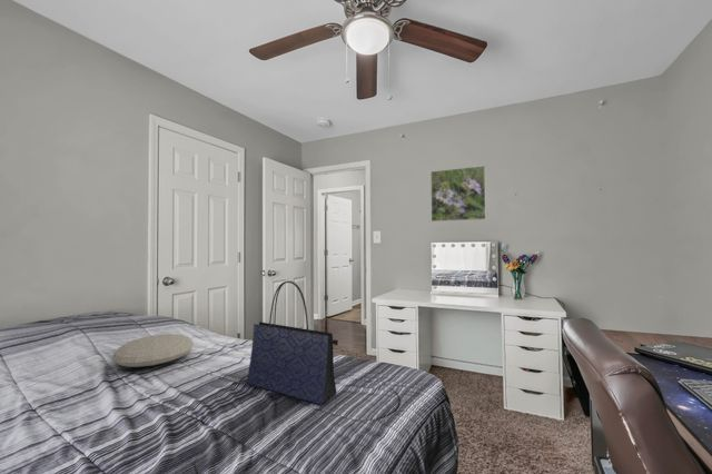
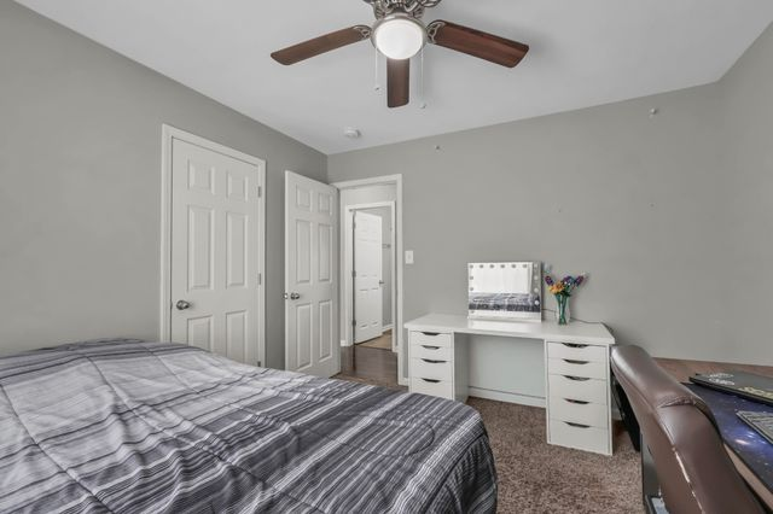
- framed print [429,165,487,223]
- tote bag [246,280,339,406]
- cushion [111,333,195,368]
